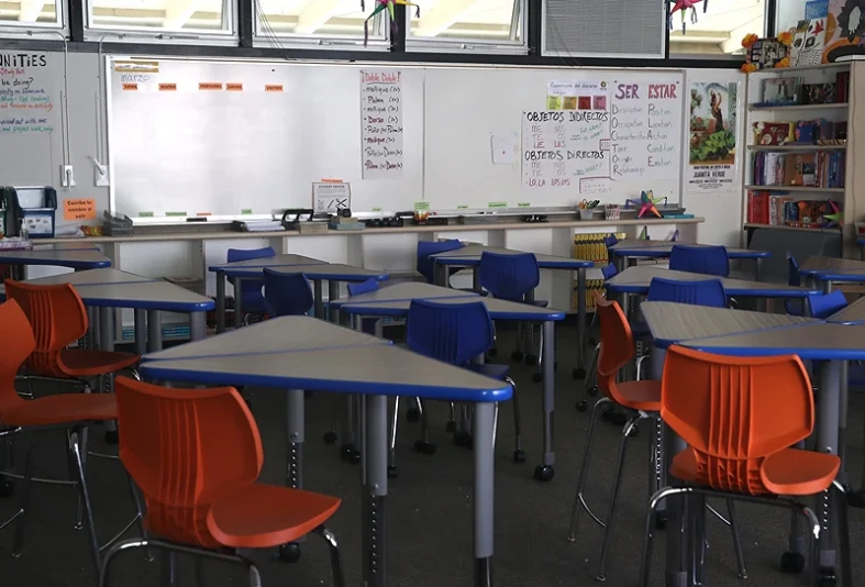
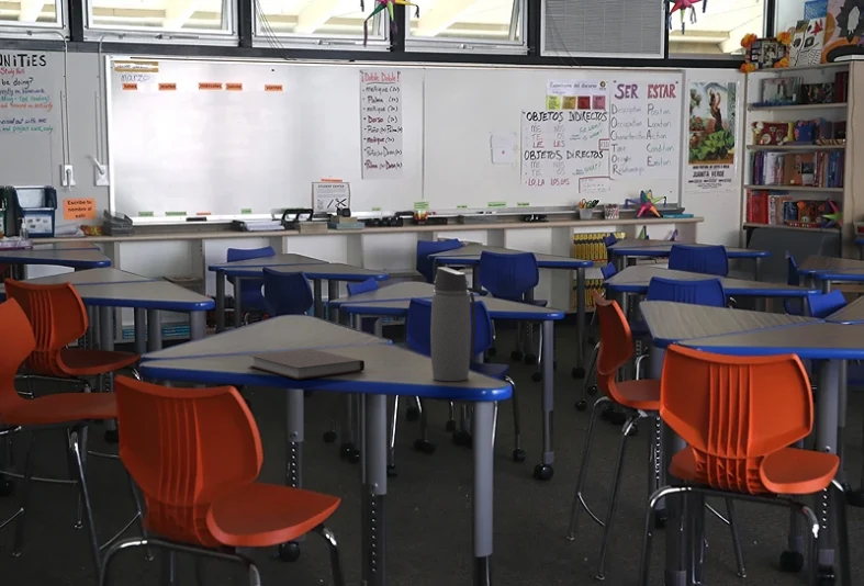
+ water bottle [429,266,478,382]
+ notebook [247,348,366,381]
